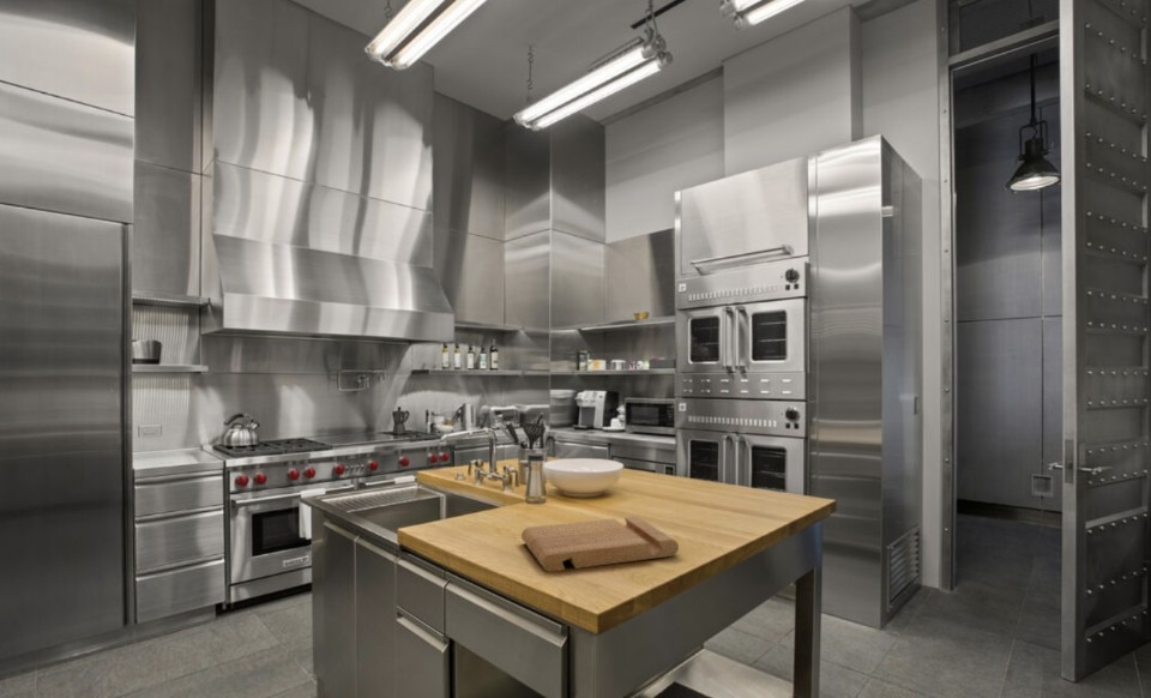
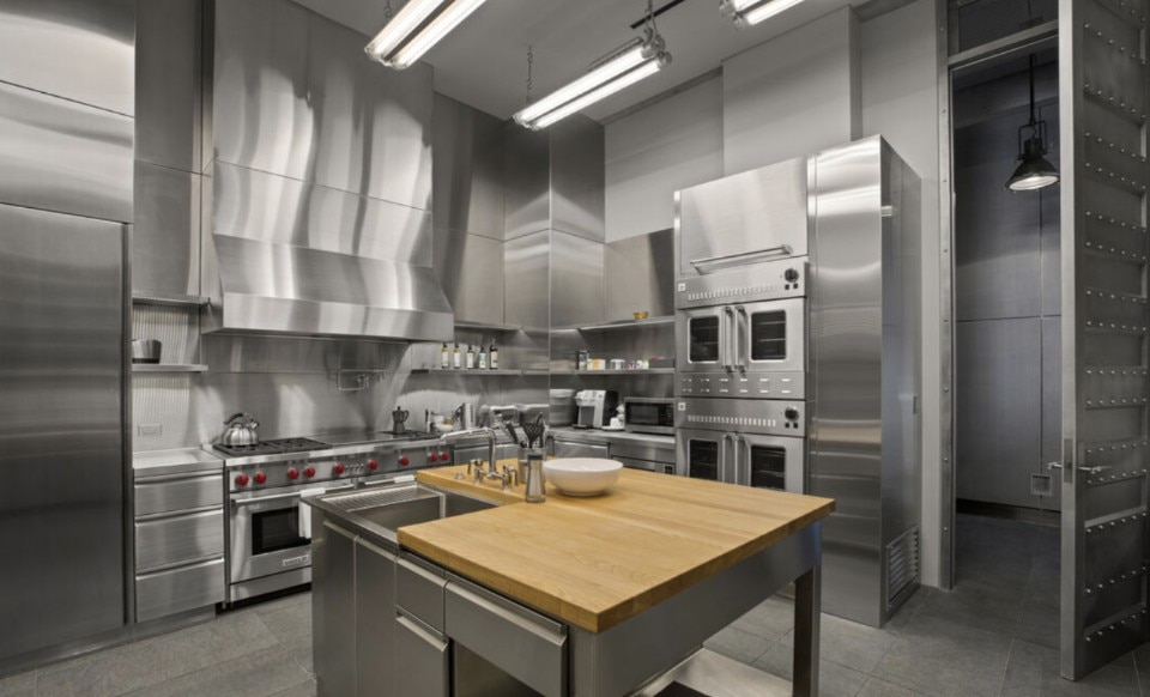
- cutting board [520,516,680,573]
